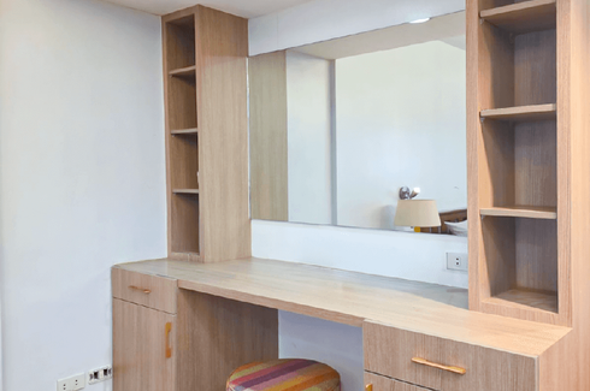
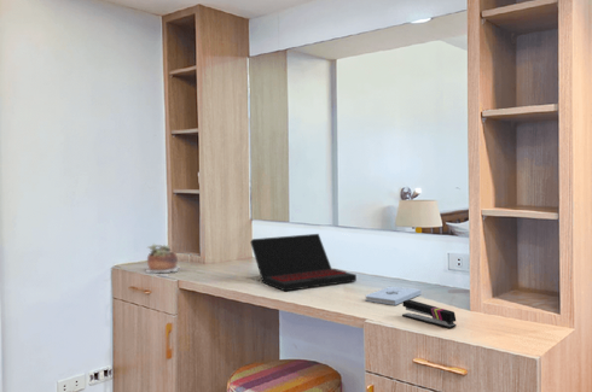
+ stapler [401,299,458,329]
+ succulent plant [145,242,180,274]
+ notepad [365,285,423,306]
+ laptop [249,233,358,292]
